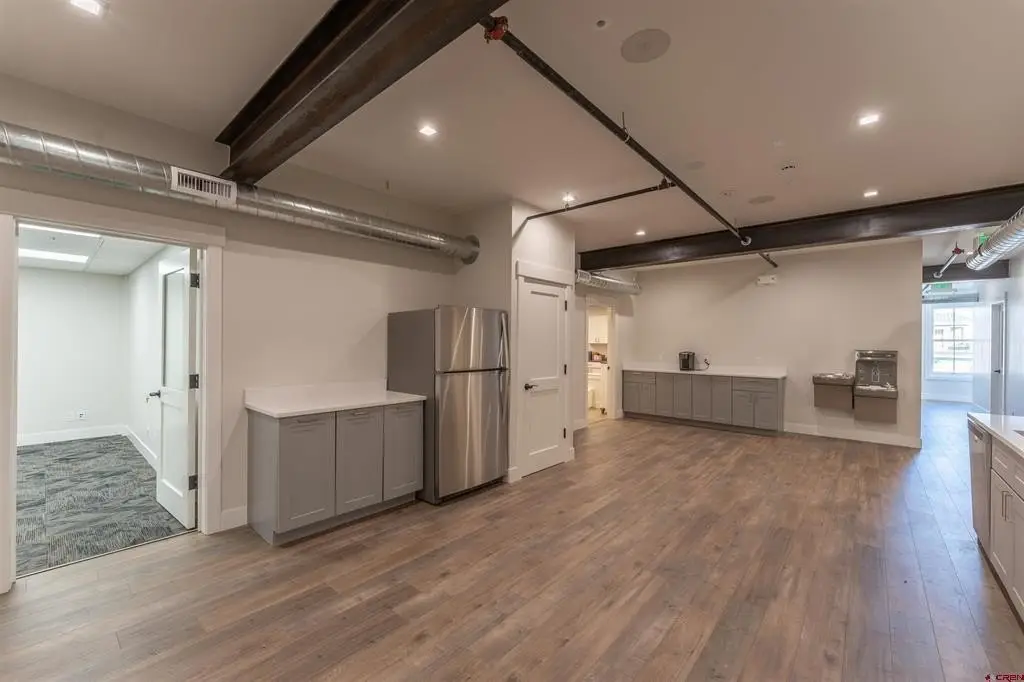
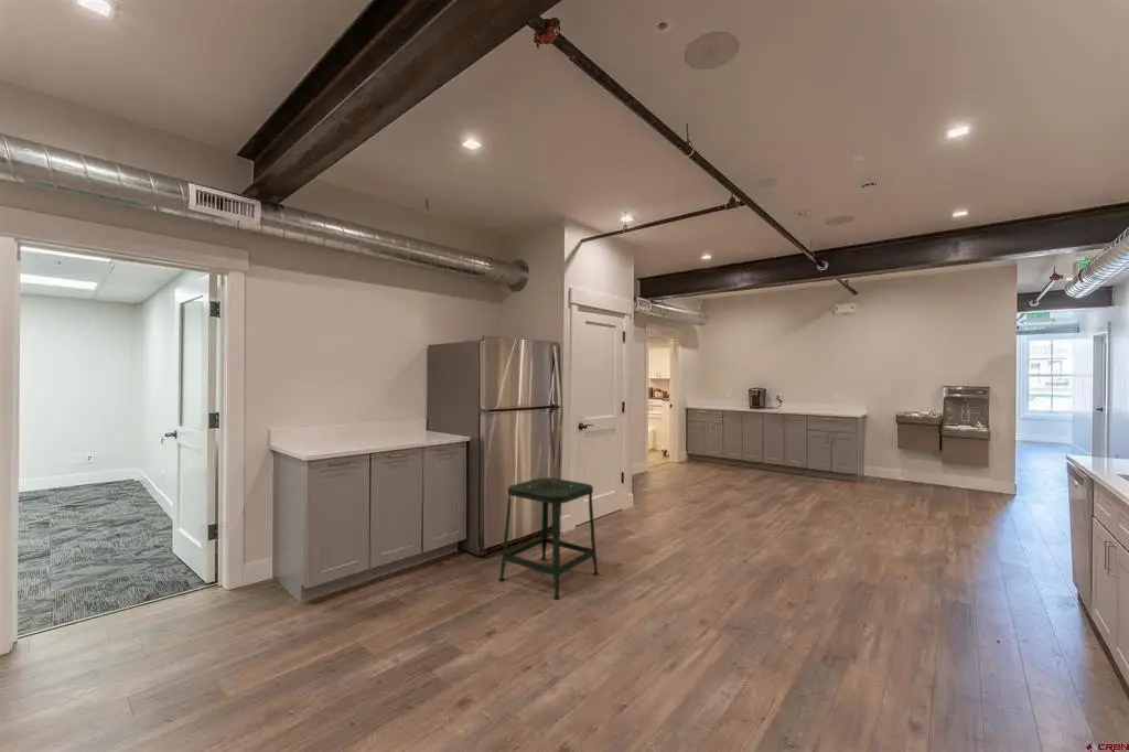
+ stool [497,476,600,601]
